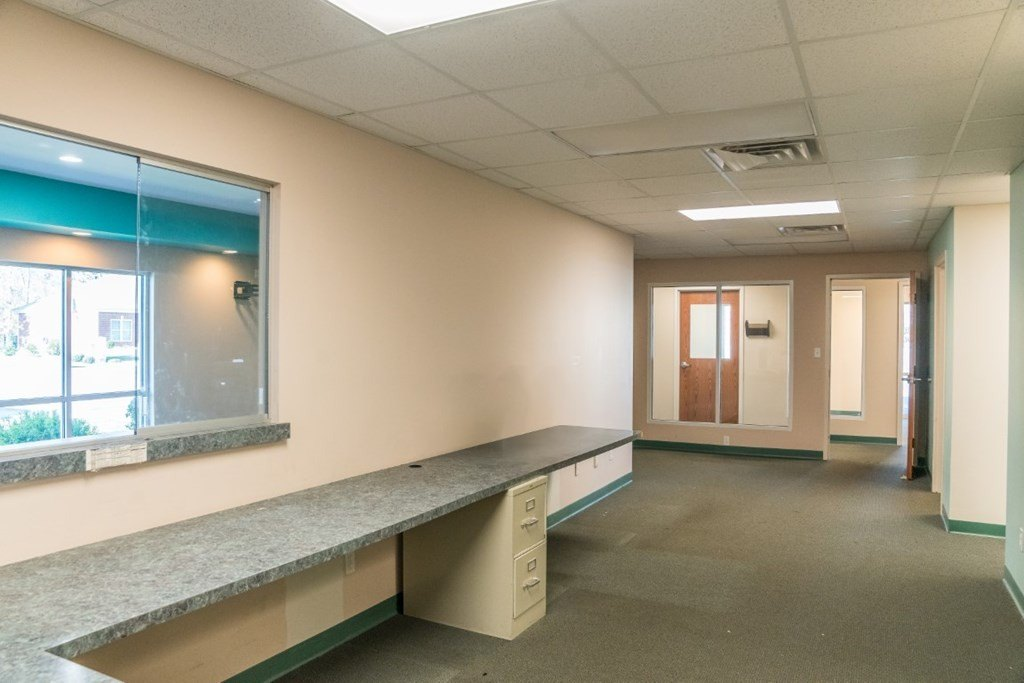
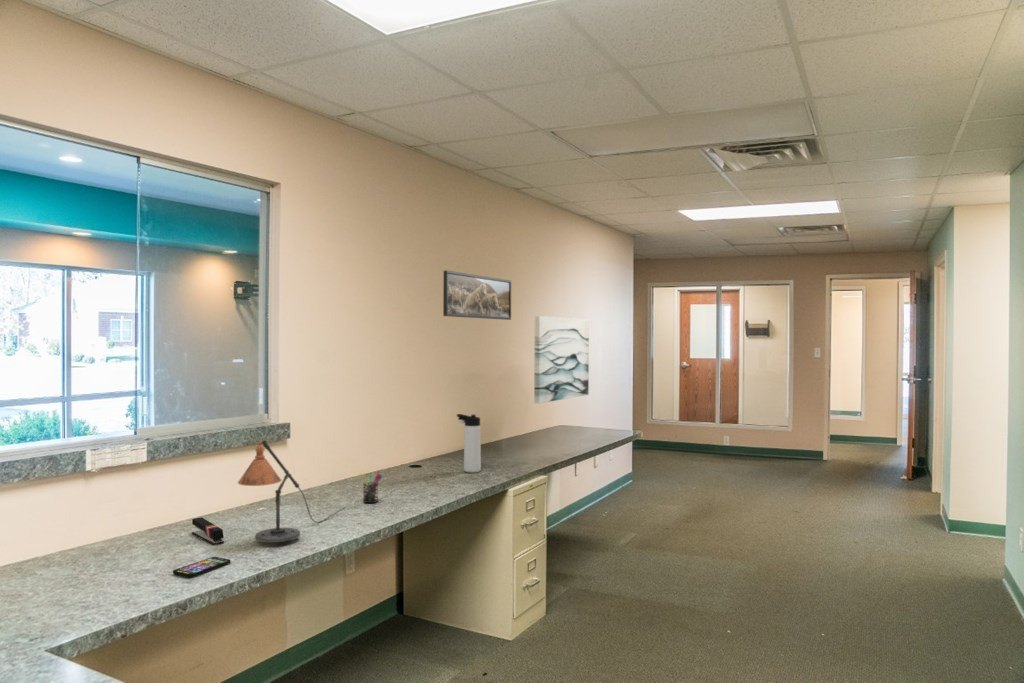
+ thermos bottle [456,413,482,474]
+ smartphone [172,556,232,578]
+ pen holder [359,469,383,504]
+ wall art [533,315,590,404]
+ desk lamp [237,439,347,544]
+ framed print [442,269,512,321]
+ stapler [191,516,225,546]
